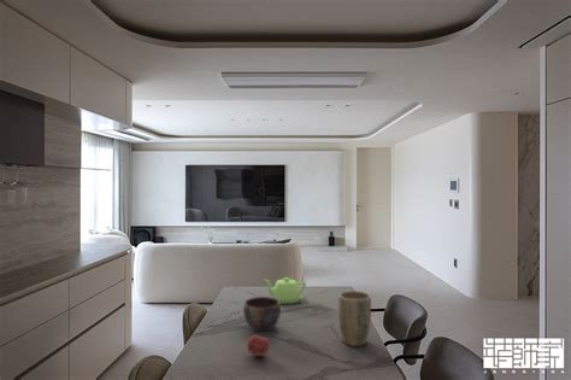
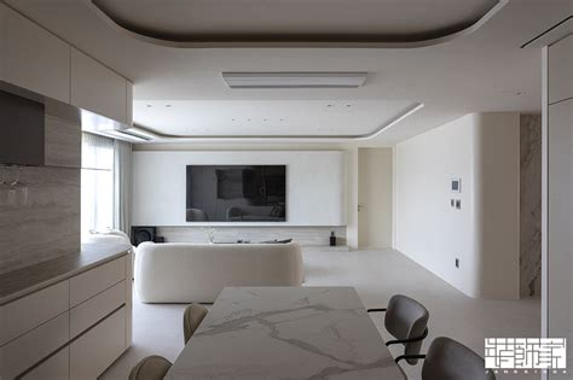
- teapot [264,276,307,305]
- apple [247,334,271,357]
- plant pot [337,290,372,347]
- bowl [242,296,282,333]
